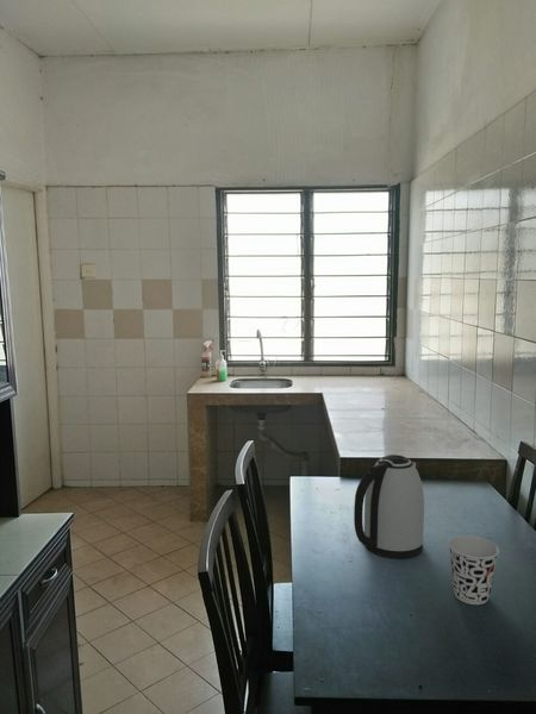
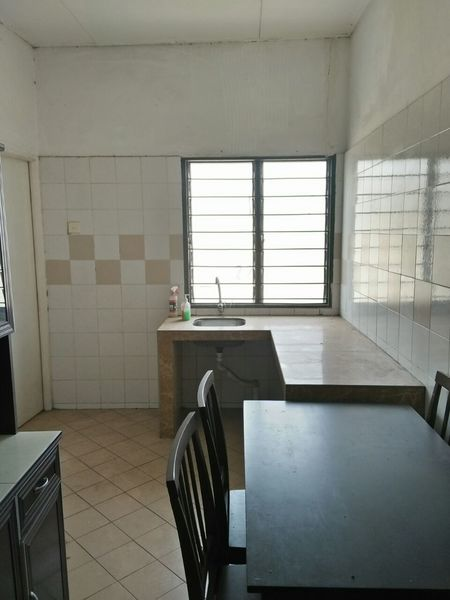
- cup [448,534,500,606]
- kettle [353,453,425,560]
